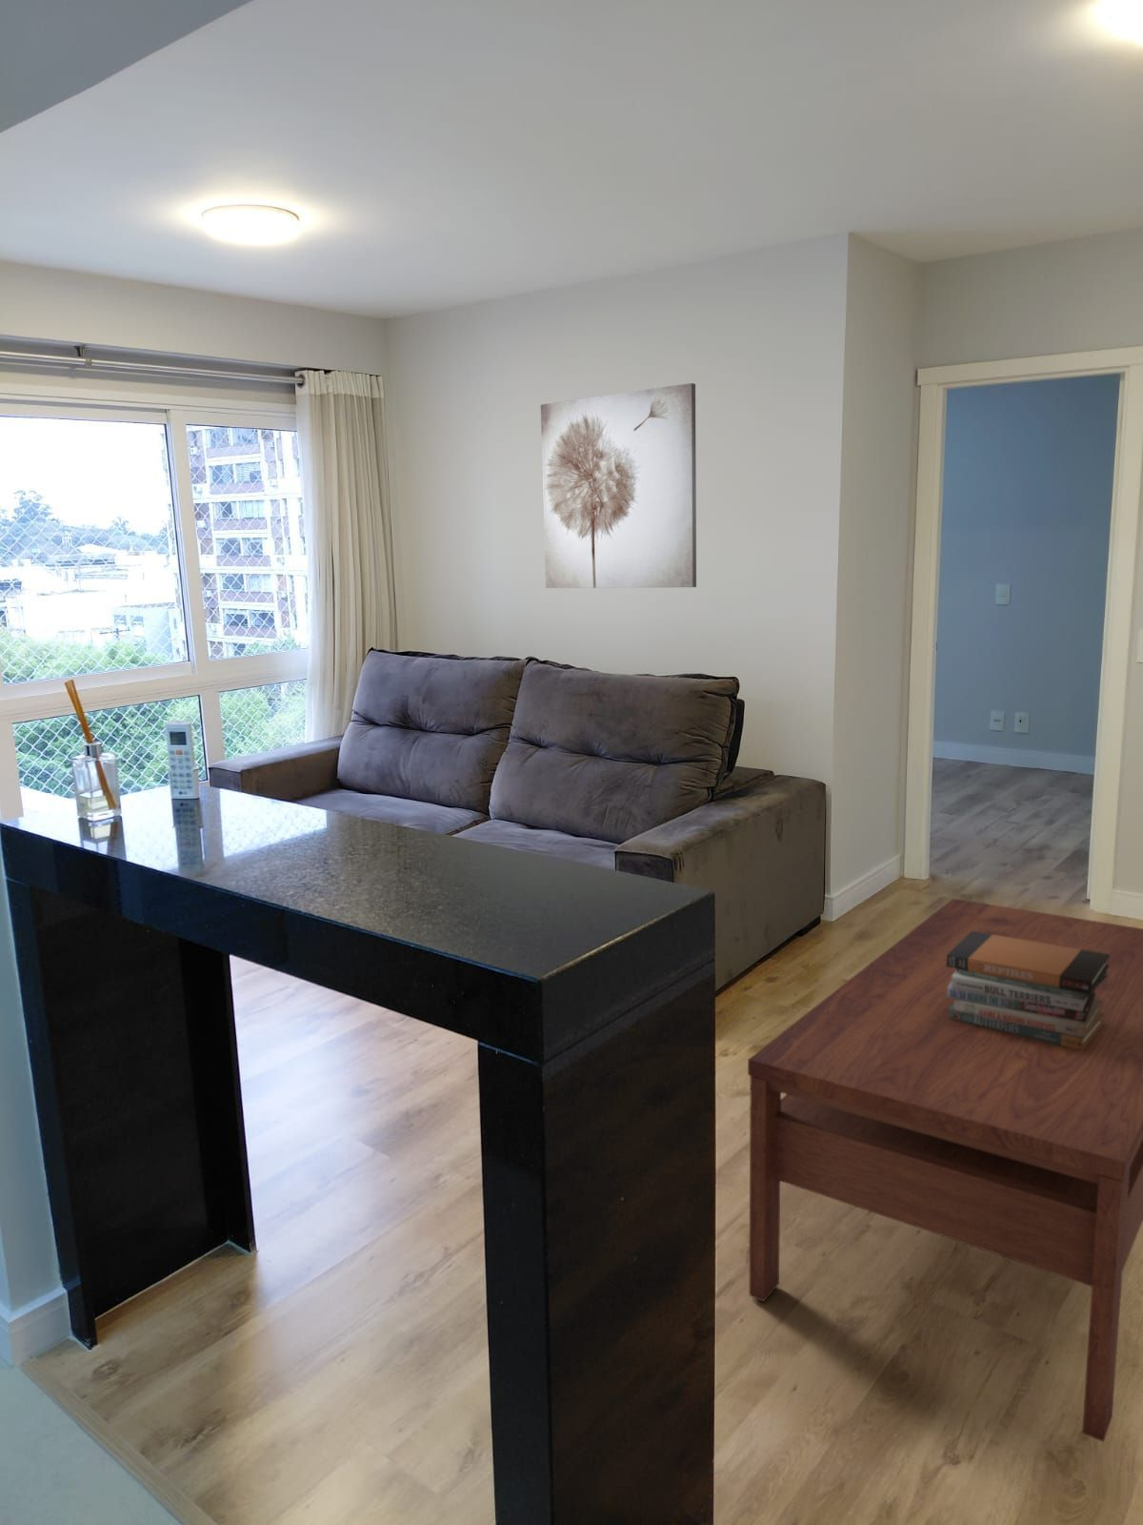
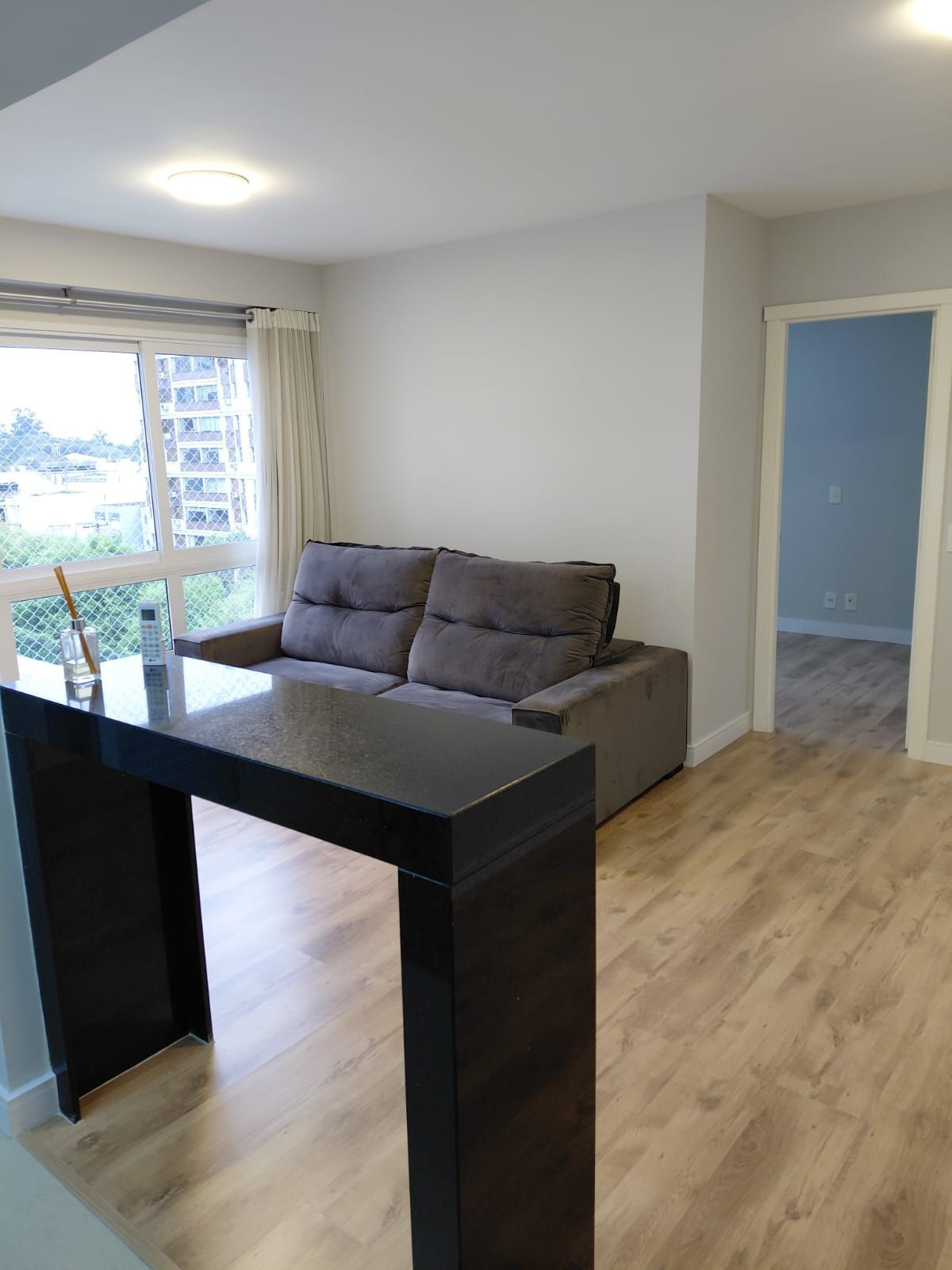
- book stack [947,931,1109,1052]
- wall art [540,382,698,590]
- coffee table [747,898,1143,1443]
